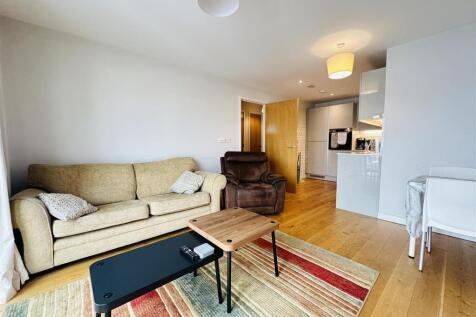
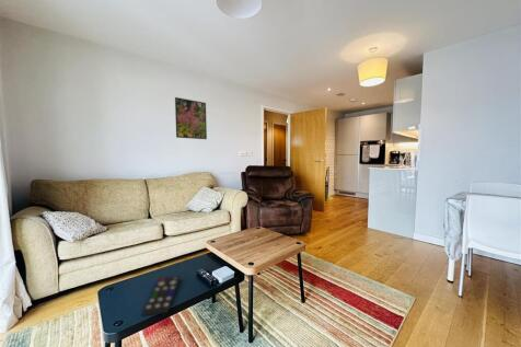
+ remote control [140,275,181,316]
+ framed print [174,96,208,140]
